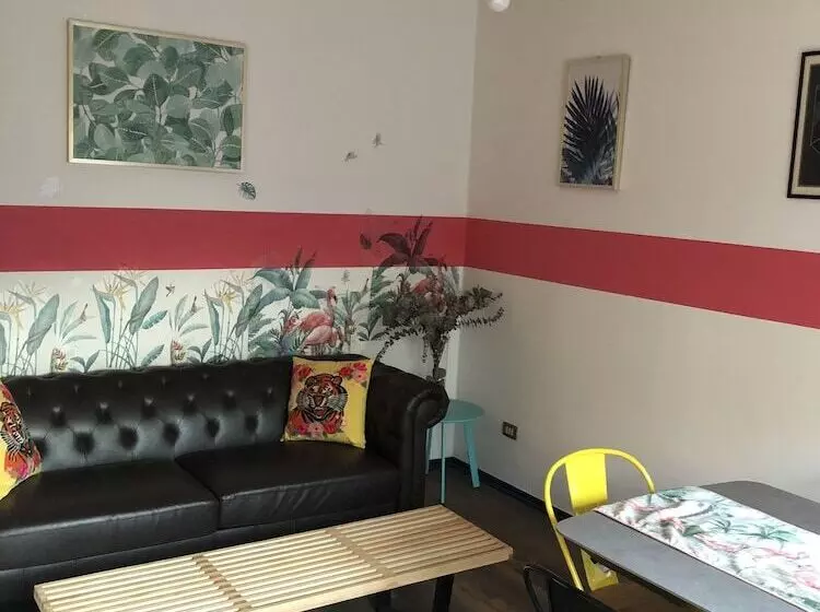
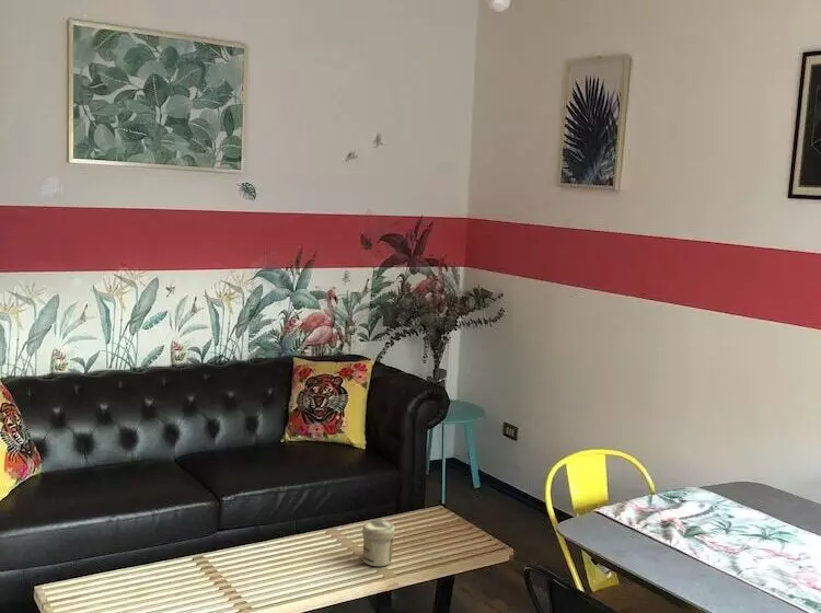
+ jar [361,519,395,567]
